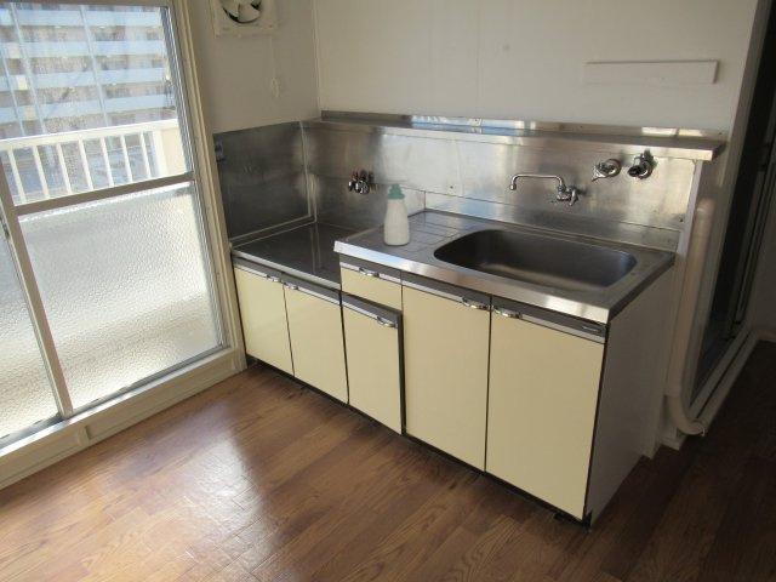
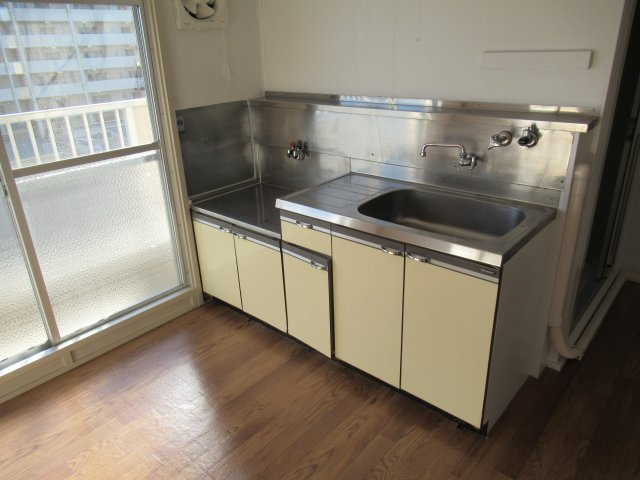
- soap bottle [383,182,411,246]
